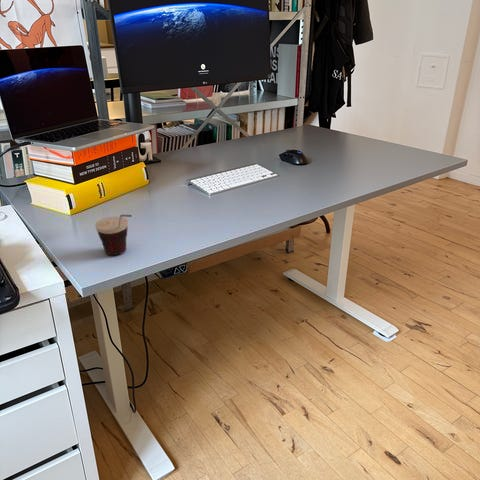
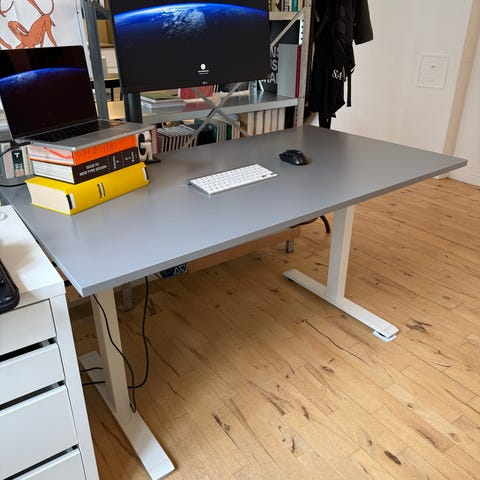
- cup [94,214,133,256]
